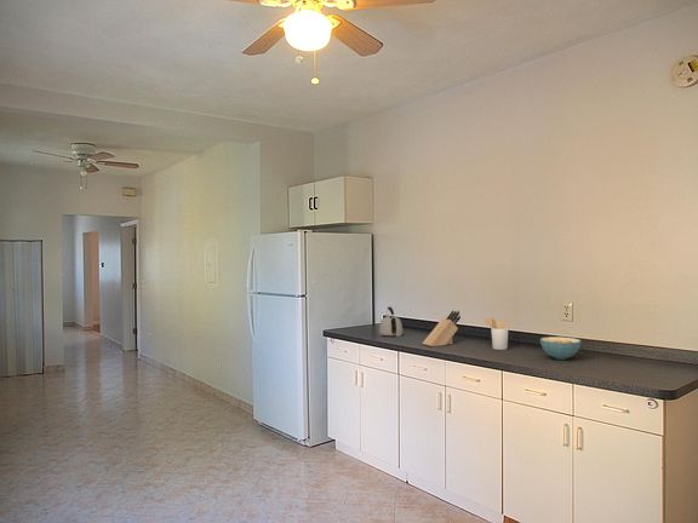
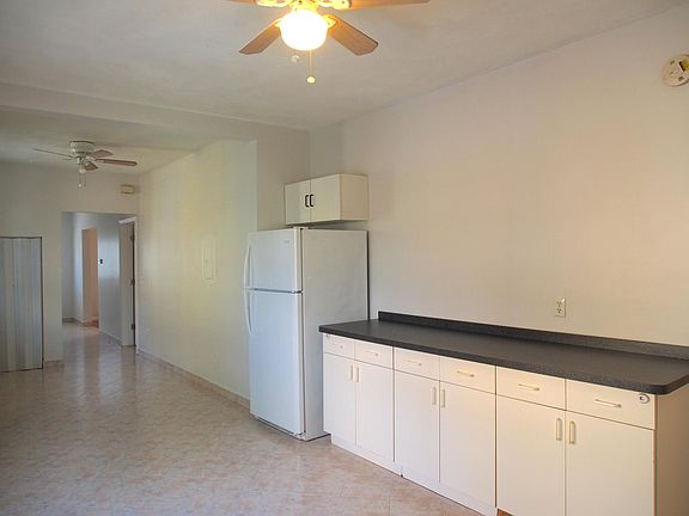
- cereal bowl [539,335,582,361]
- kettle [378,305,405,338]
- utensil holder [482,316,509,351]
- knife block [422,310,462,347]
